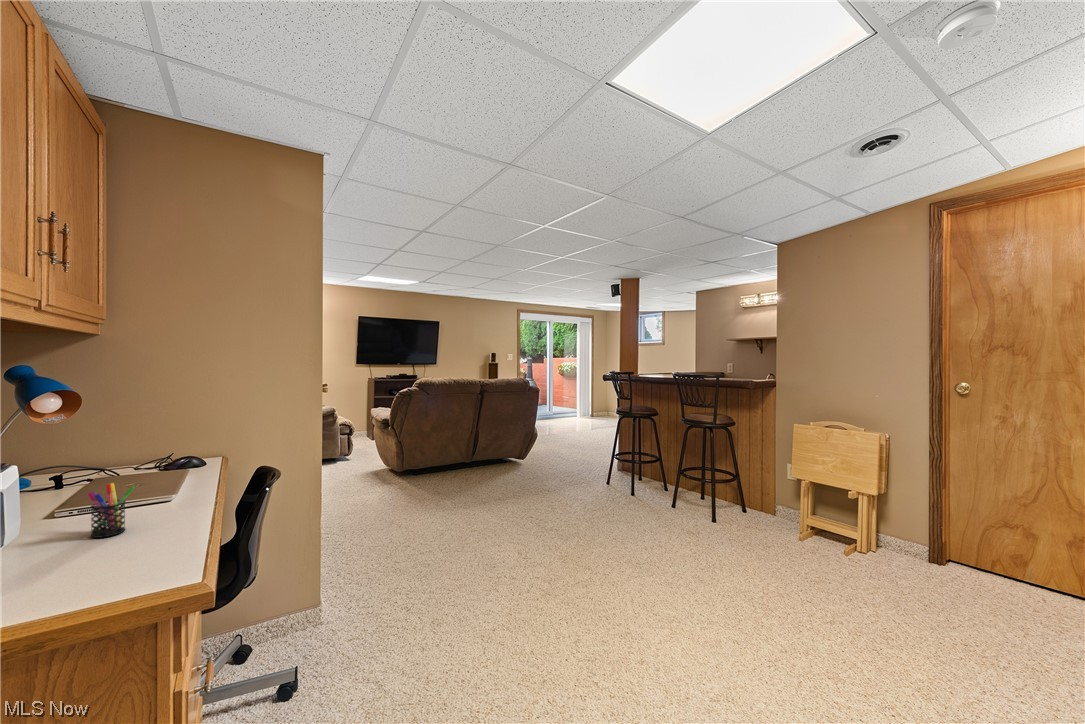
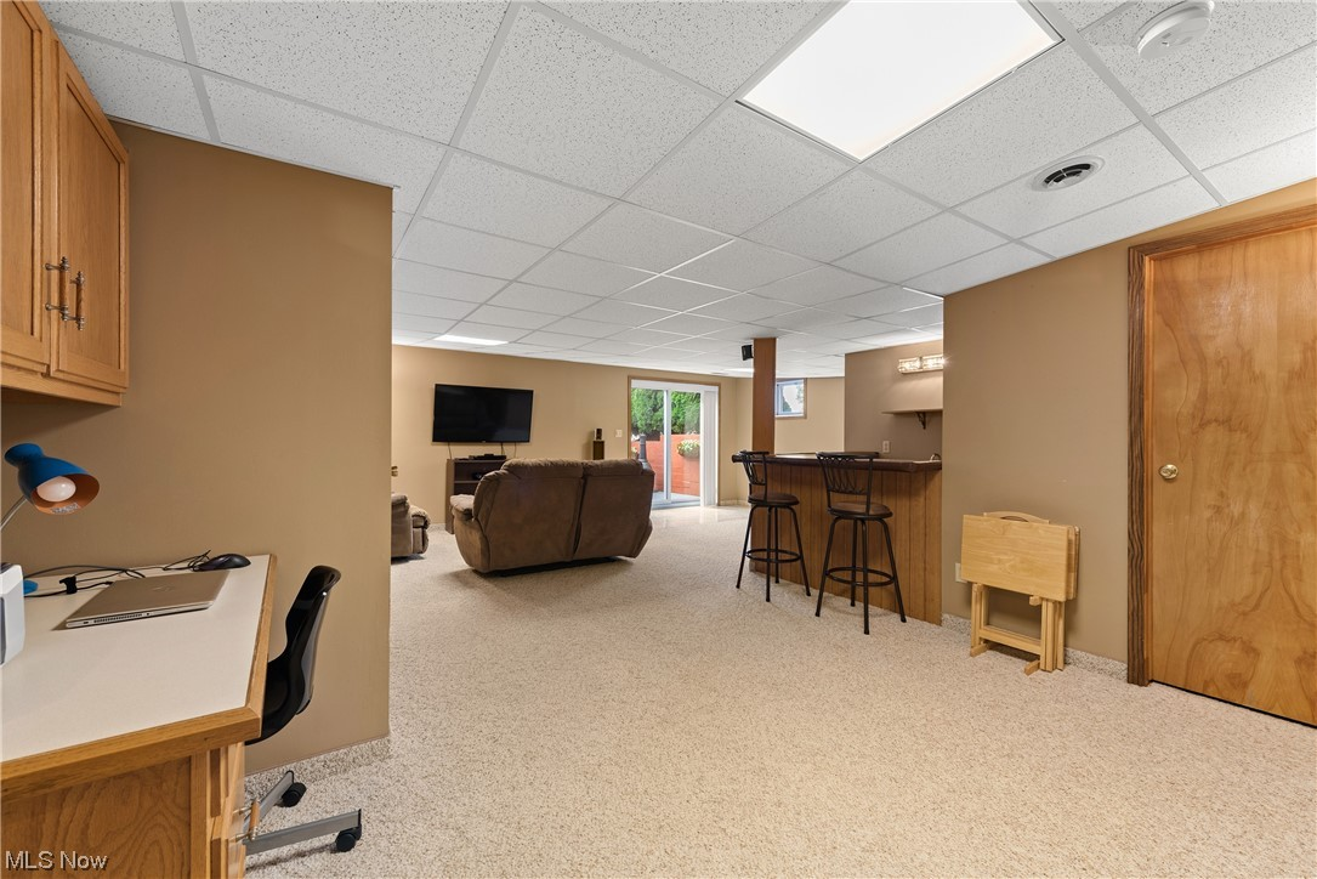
- pen holder [86,482,136,539]
